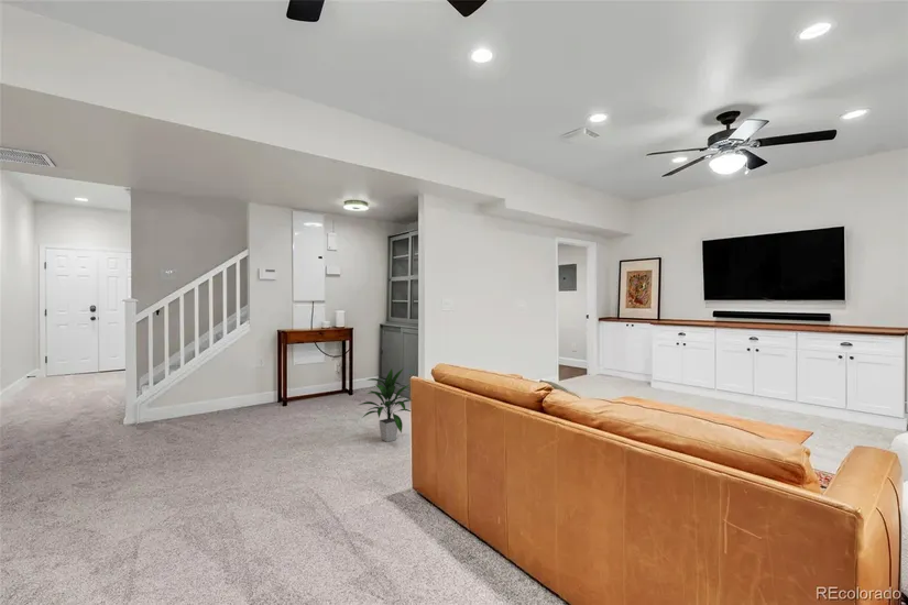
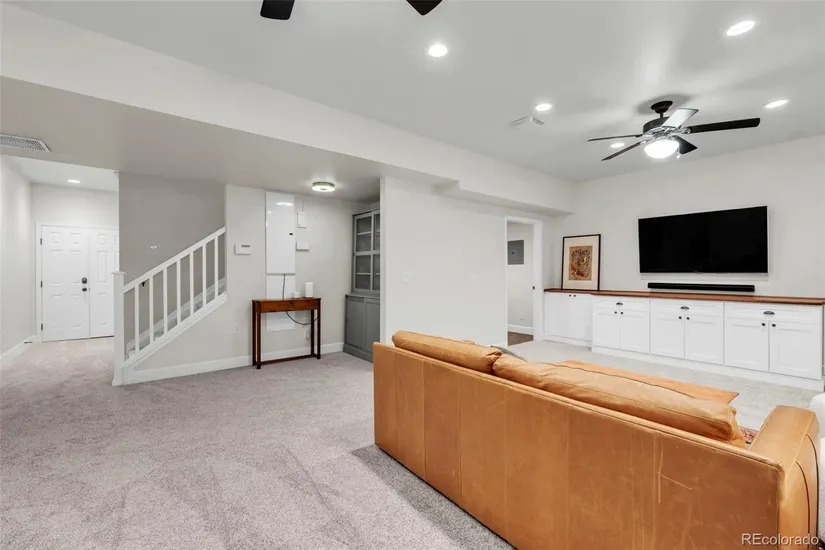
- indoor plant [359,367,412,443]
